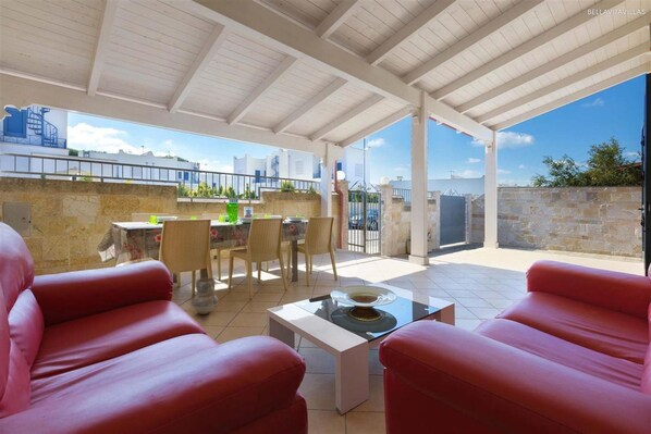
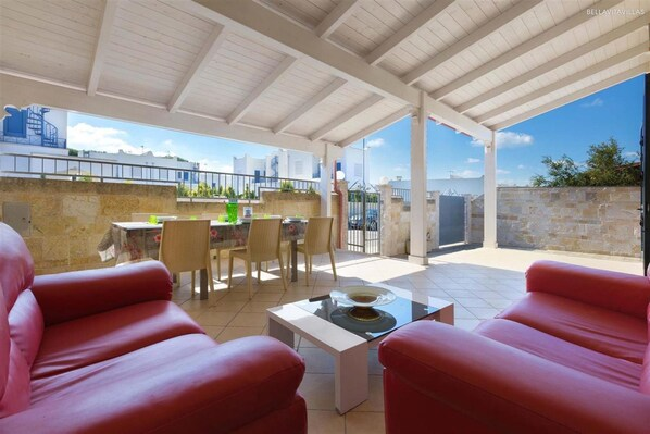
- ceramic jug [191,276,219,315]
